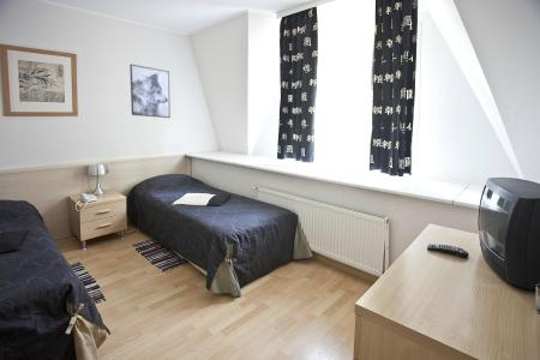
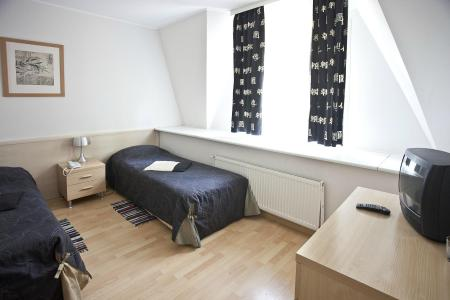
- wall art [128,64,172,119]
